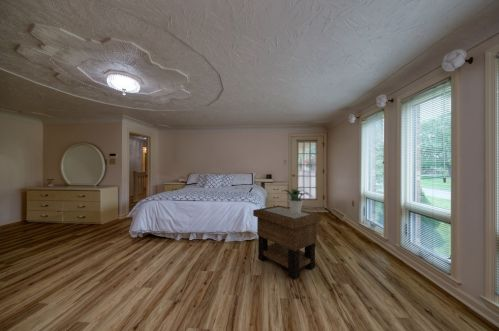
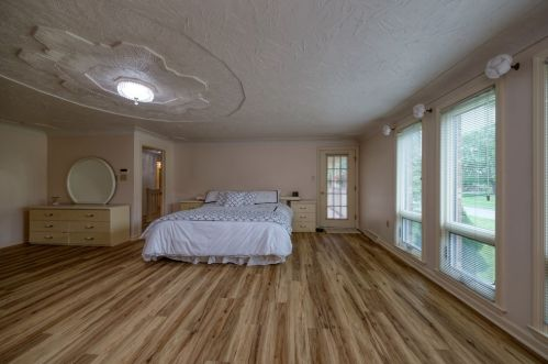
- side table [252,205,322,280]
- potted plant [282,188,310,213]
